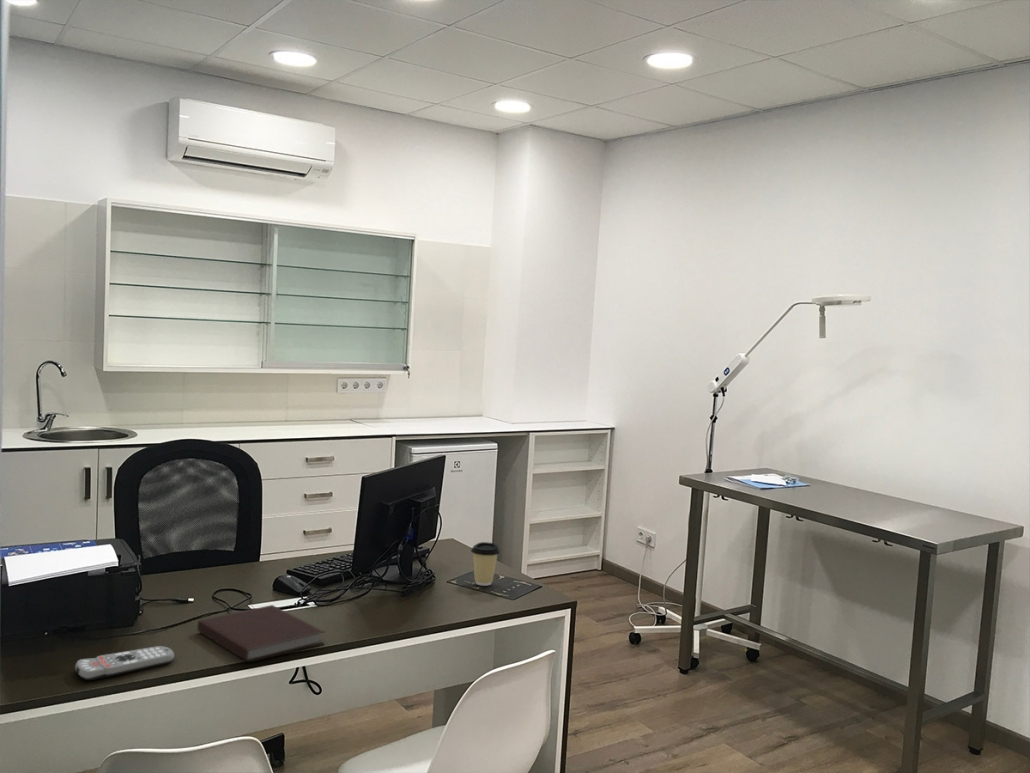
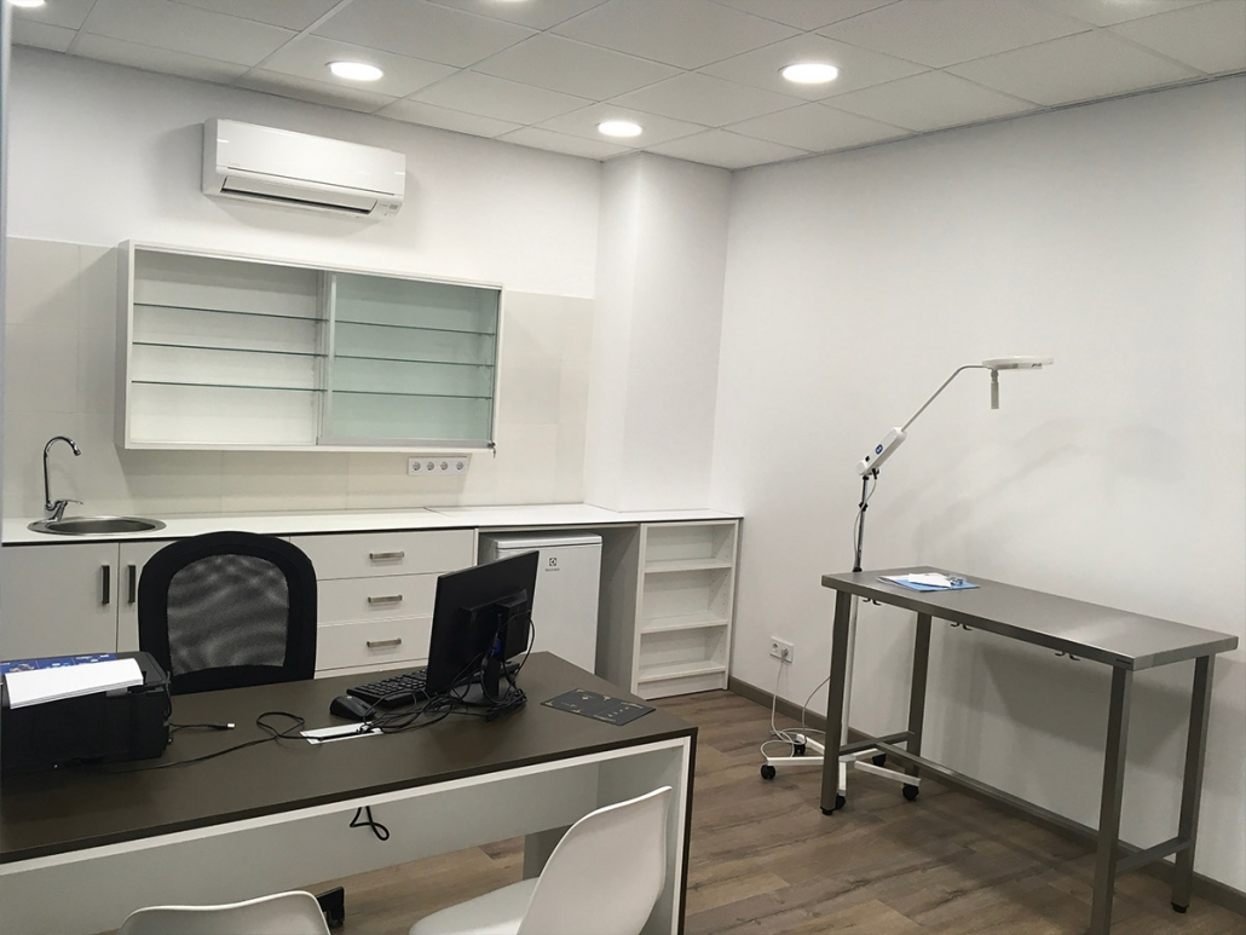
- remote control [74,645,175,681]
- coffee cup [470,541,501,587]
- notebook [197,604,326,663]
